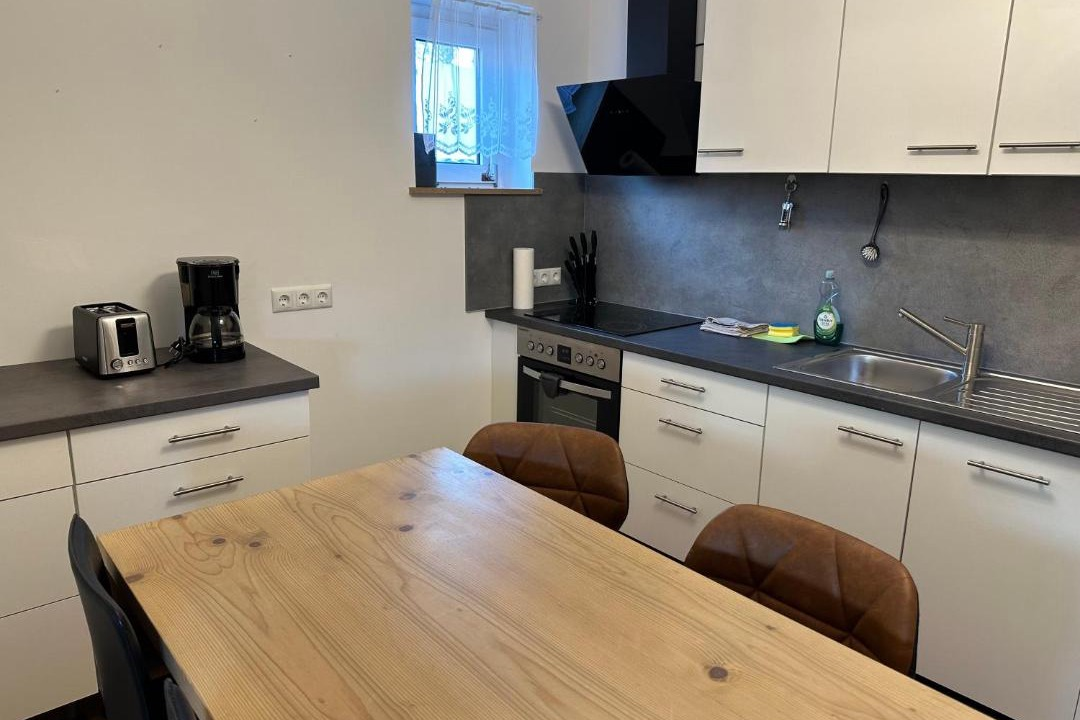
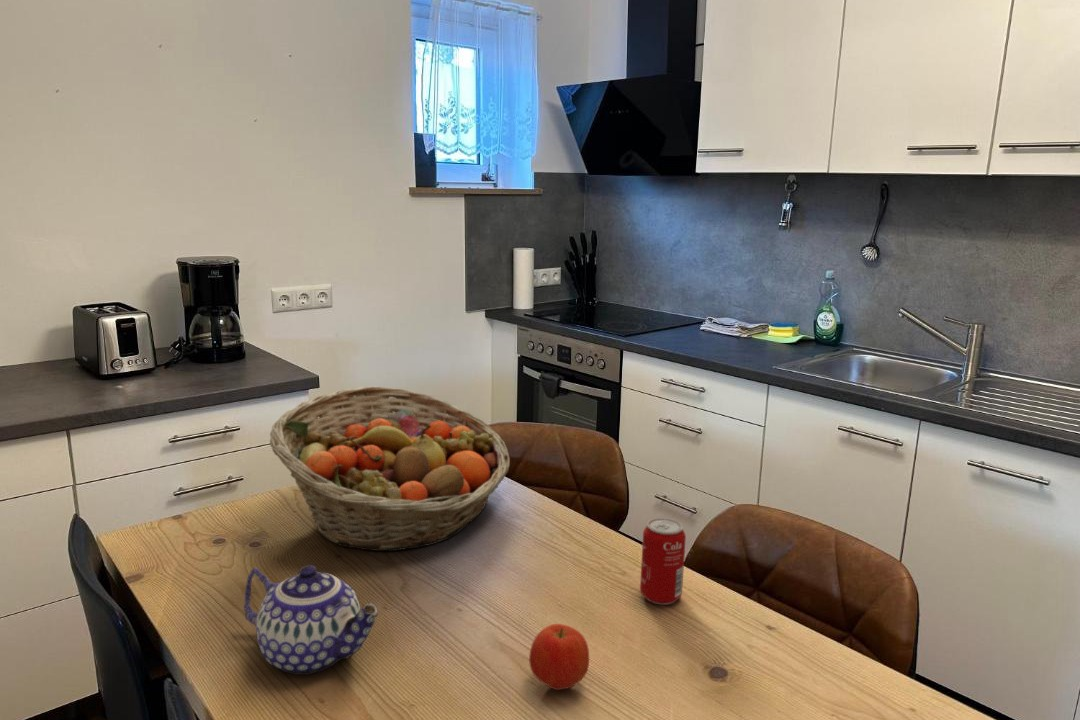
+ teapot [243,564,379,676]
+ fruit basket [269,386,511,552]
+ beverage can [639,517,687,606]
+ apple [528,623,590,691]
